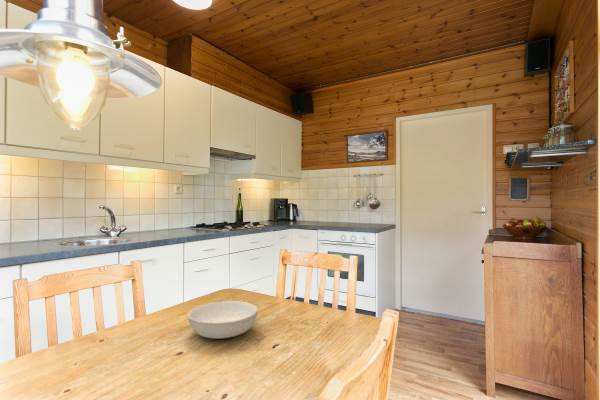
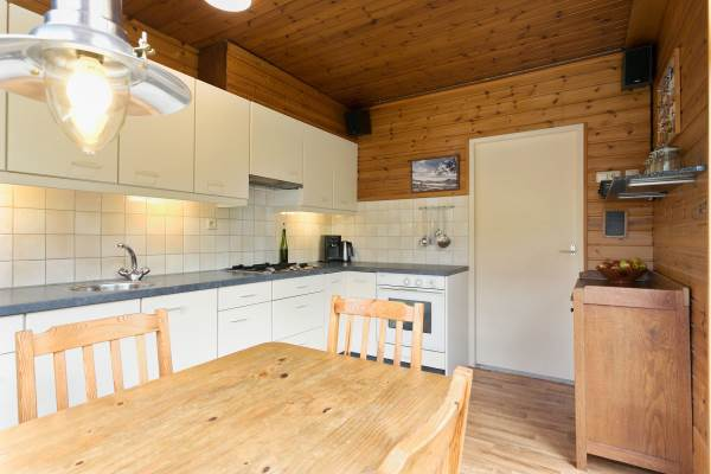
- serving bowl [187,300,259,340]
